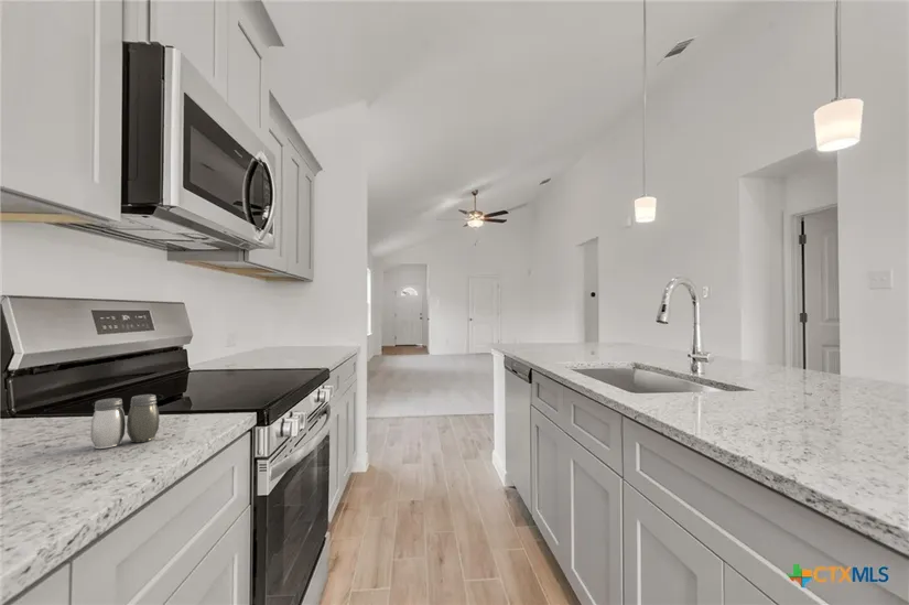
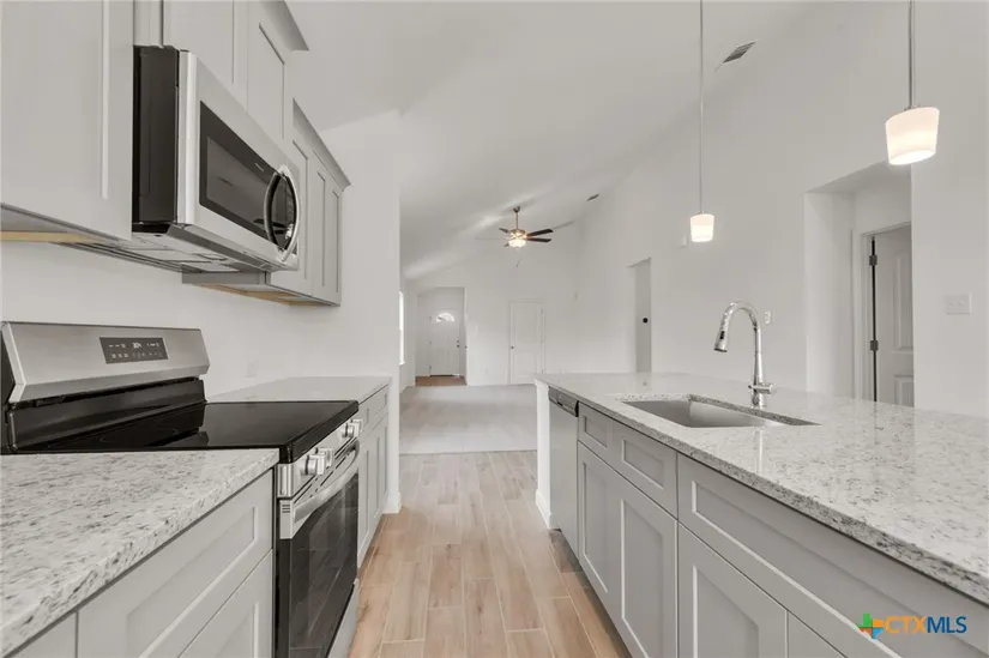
- salt and pepper shaker [89,393,161,450]
